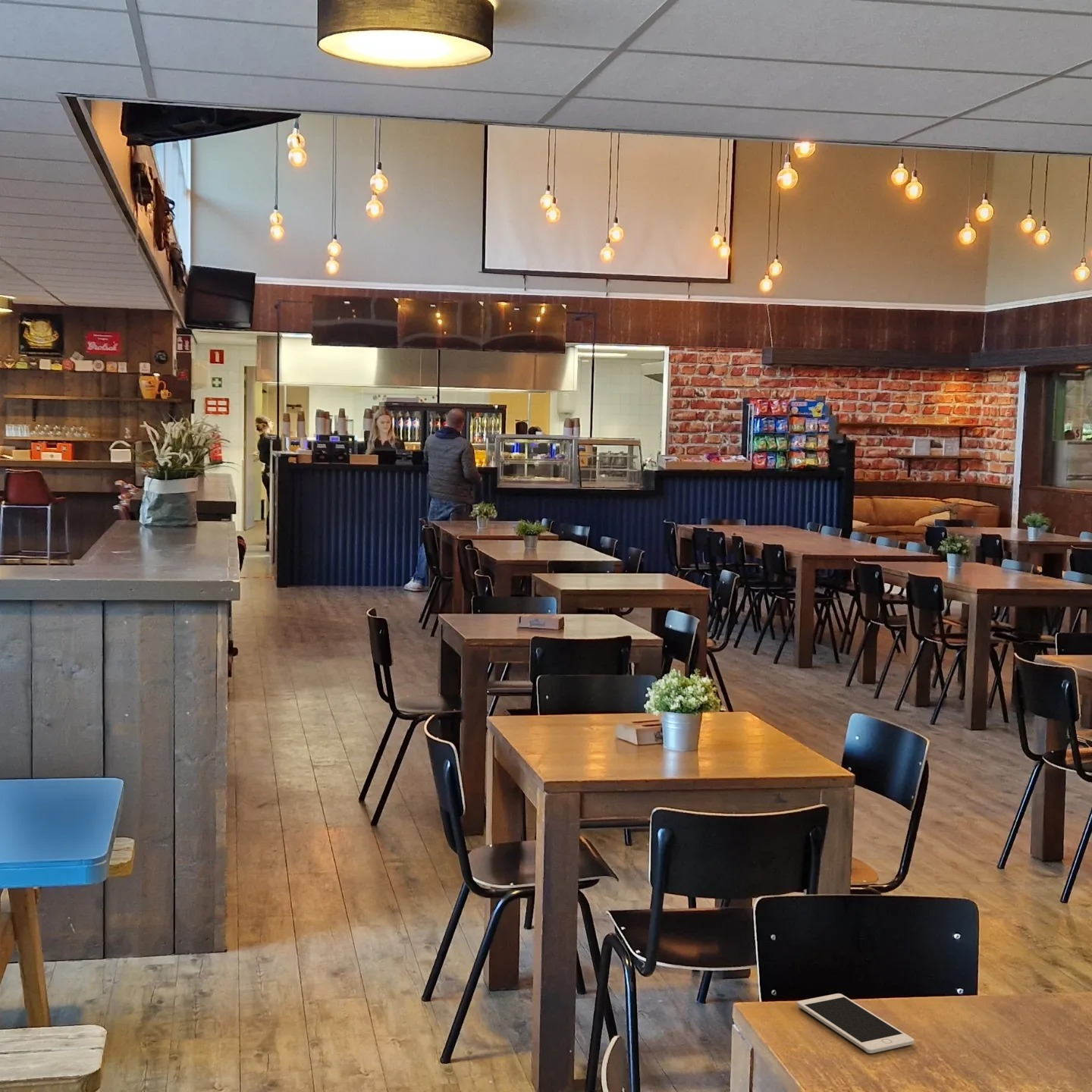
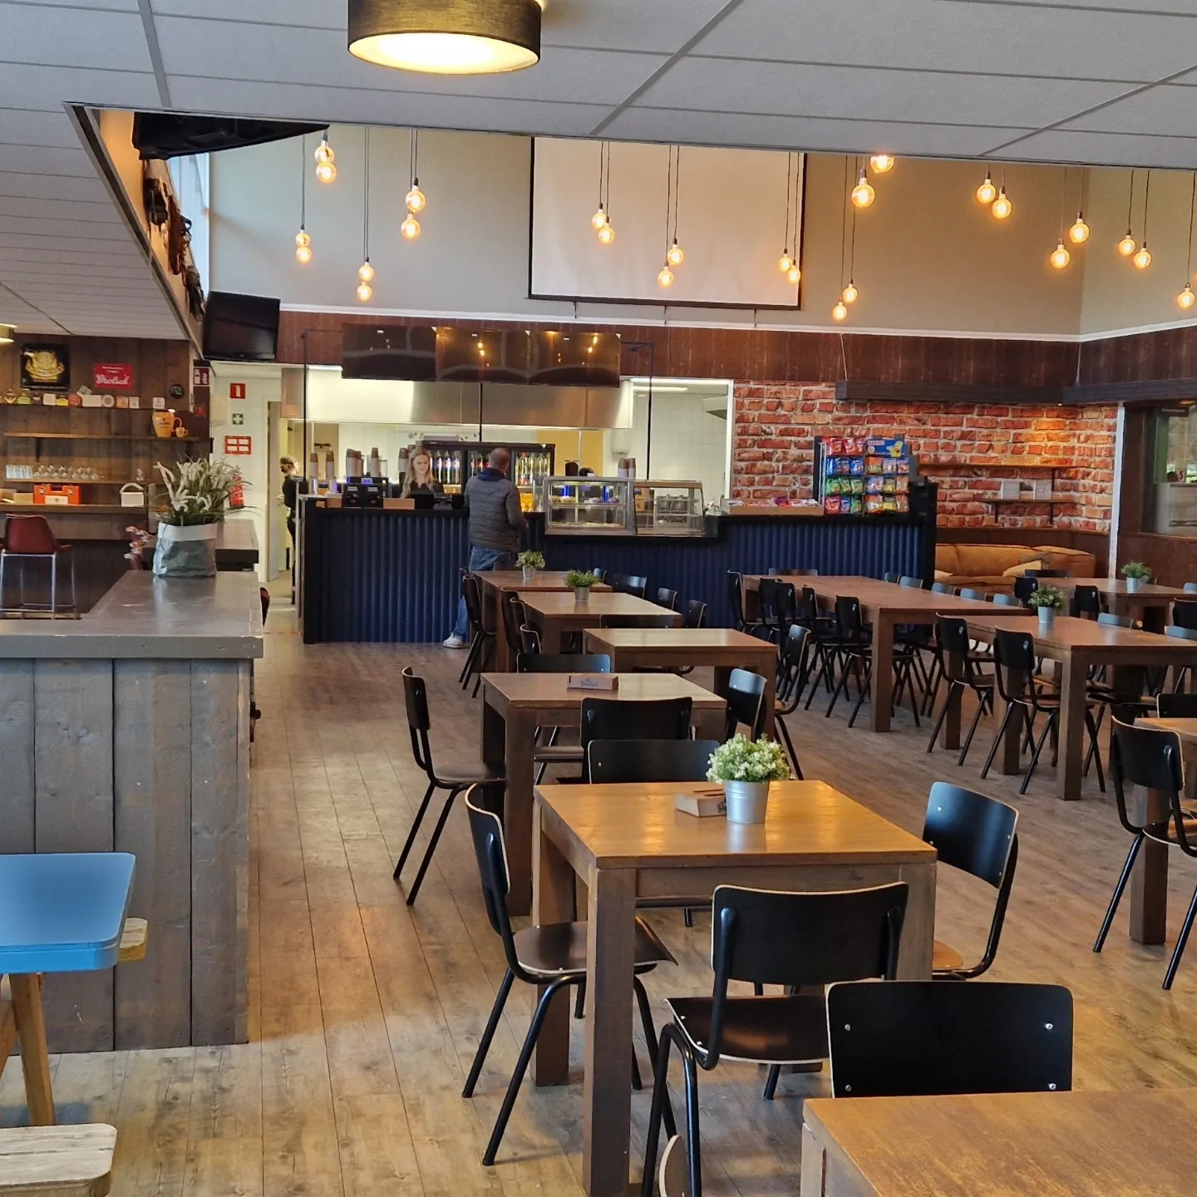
- cell phone [796,993,915,1054]
